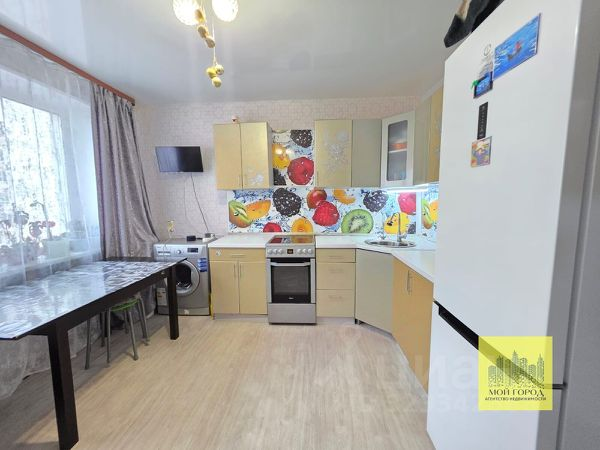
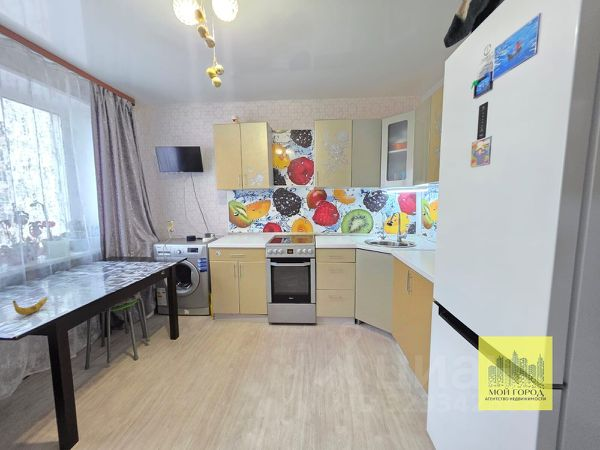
+ banana [12,297,48,316]
